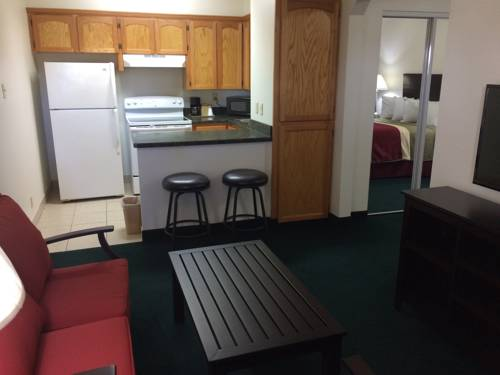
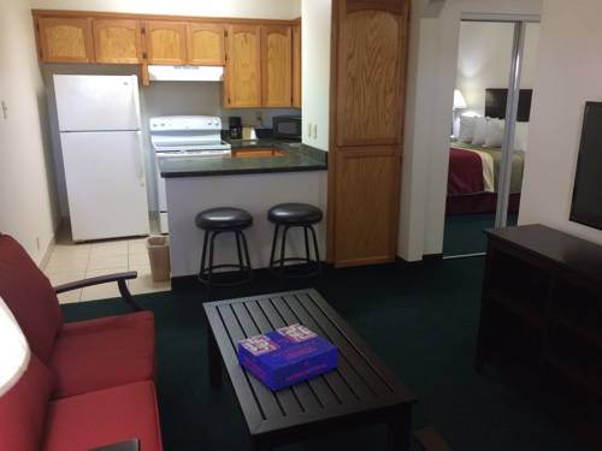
+ board game [236,322,338,392]
